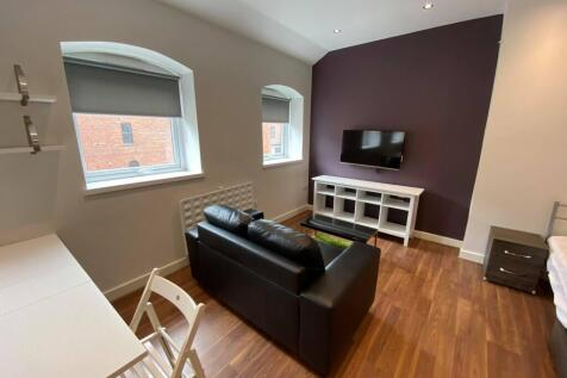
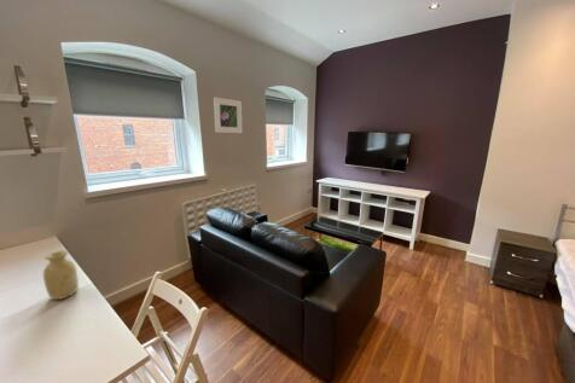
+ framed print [213,97,243,134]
+ vase [42,249,80,301]
